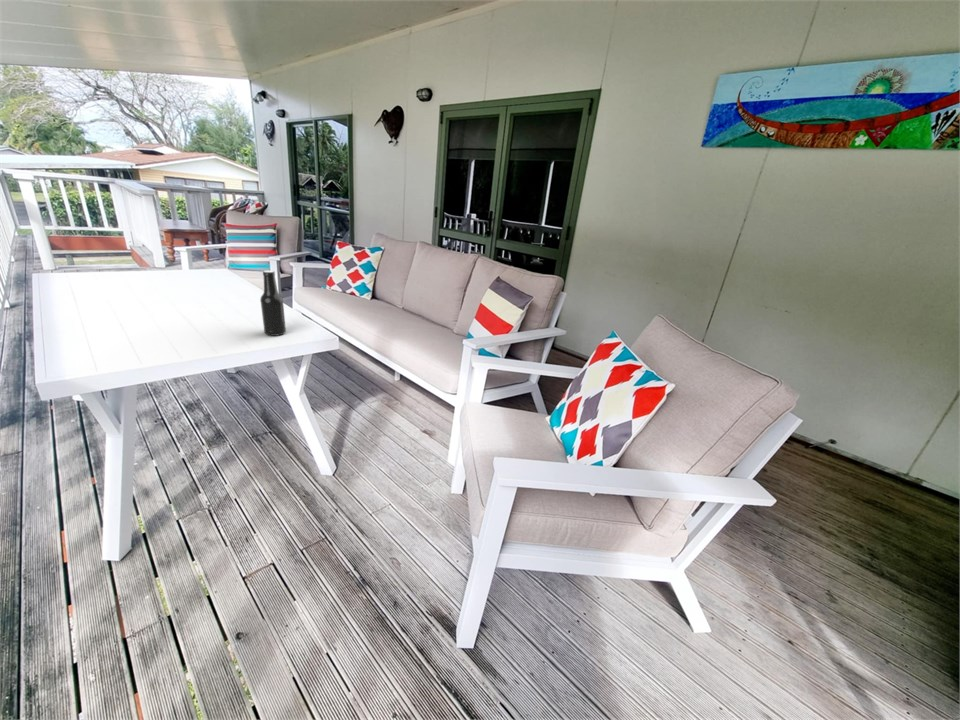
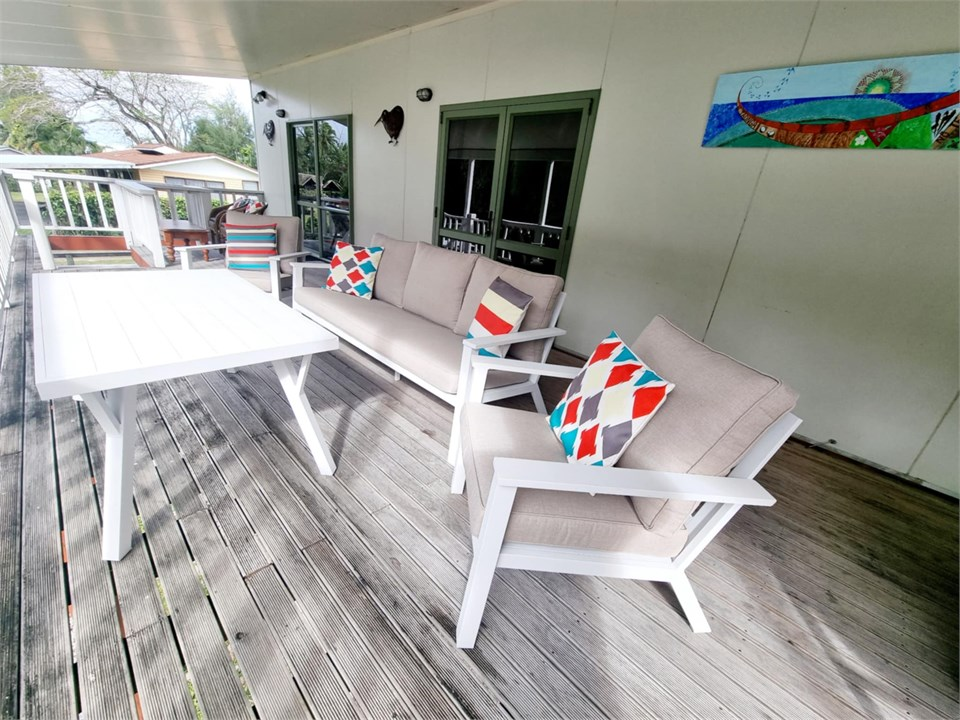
- beer bottle [259,269,287,337]
